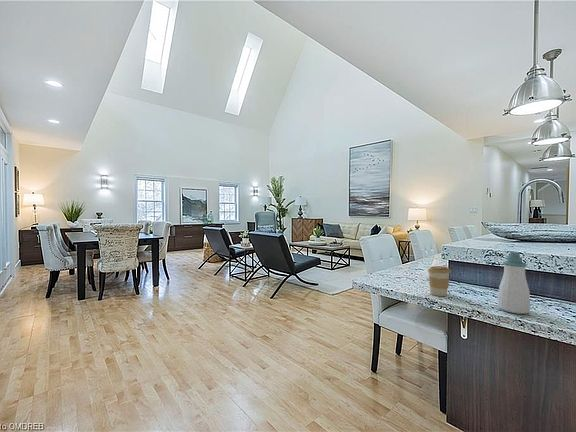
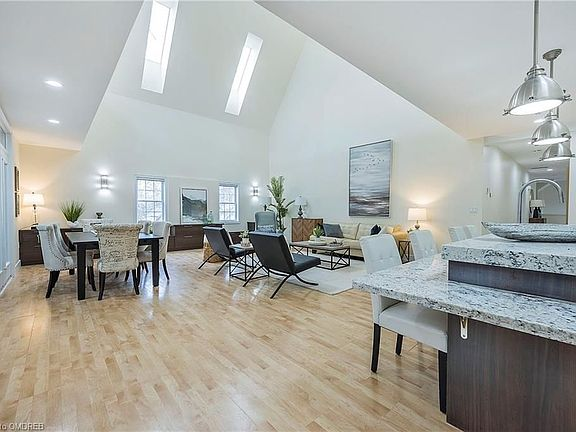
- soap bottle [497,250,531,315]
- coffee cup [427,265,451,297]
